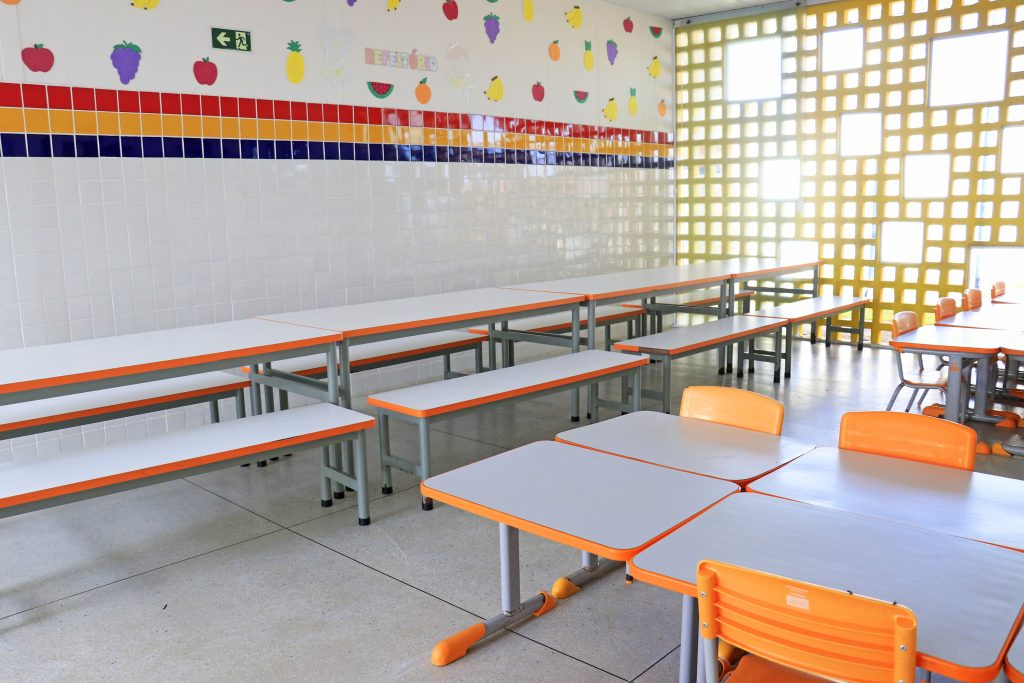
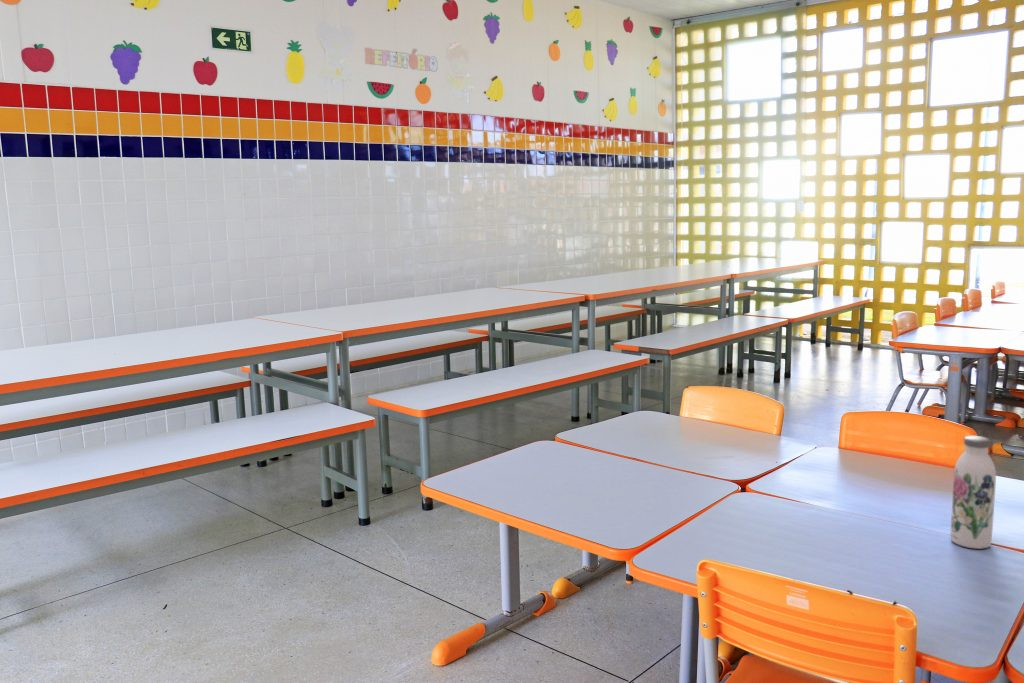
+ water bottle [949,435,997,550]
